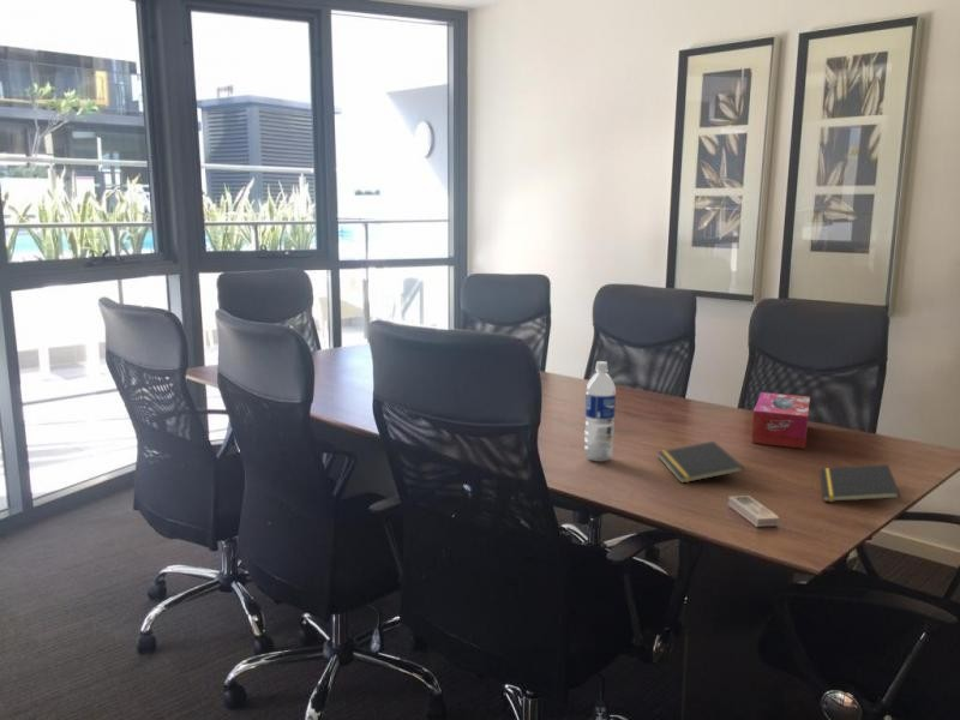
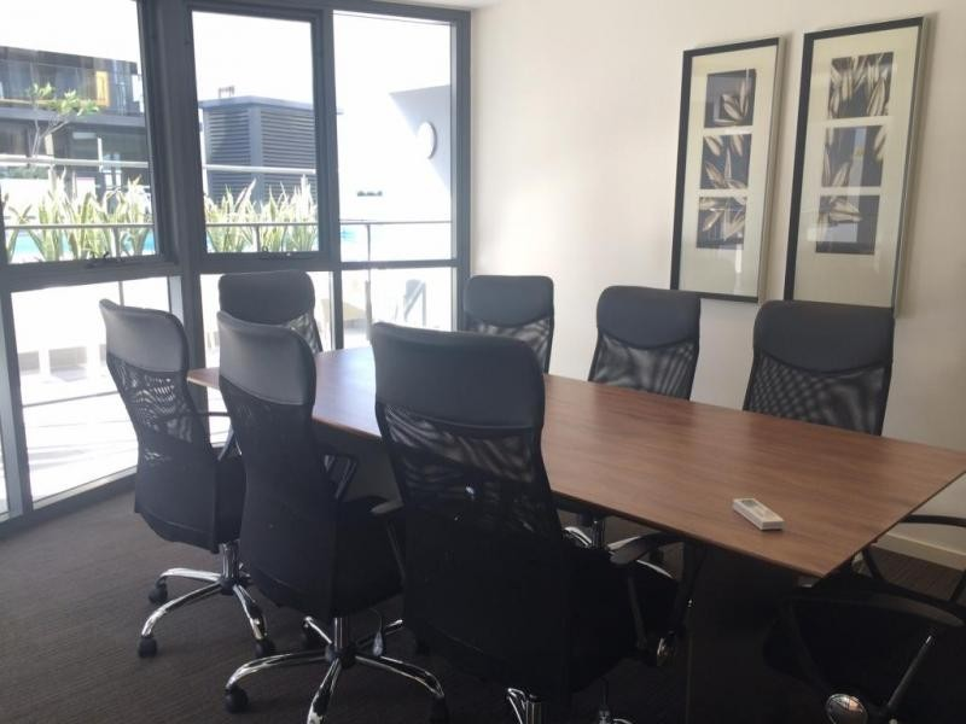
- water bottle [583,360,617,463]
- tissue box [750,391,811,450]
- notepad [656,440,745,485]
- notepad [818,463,901,503]
